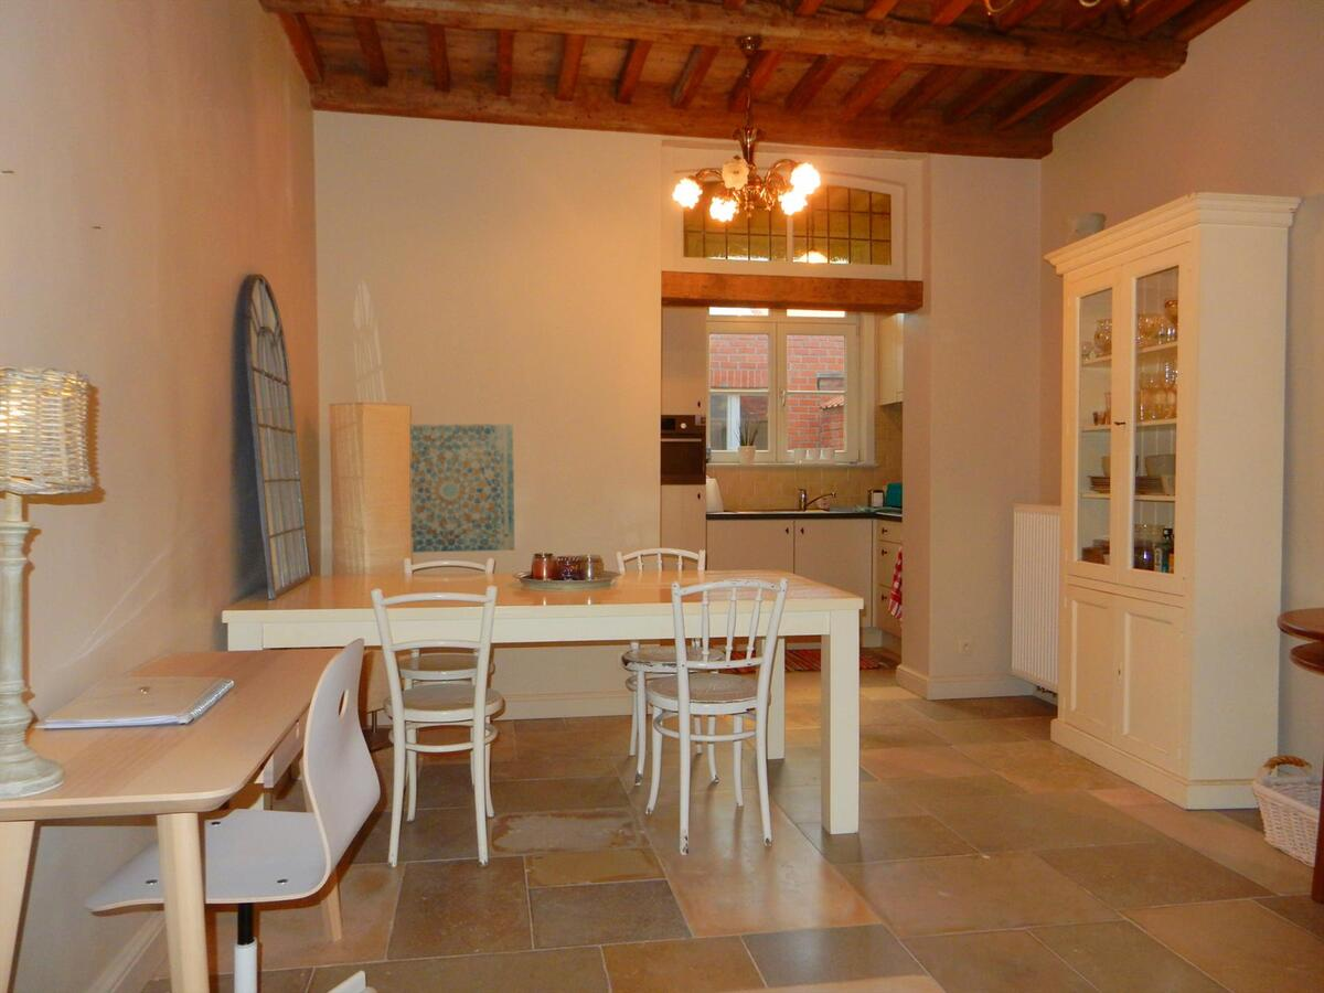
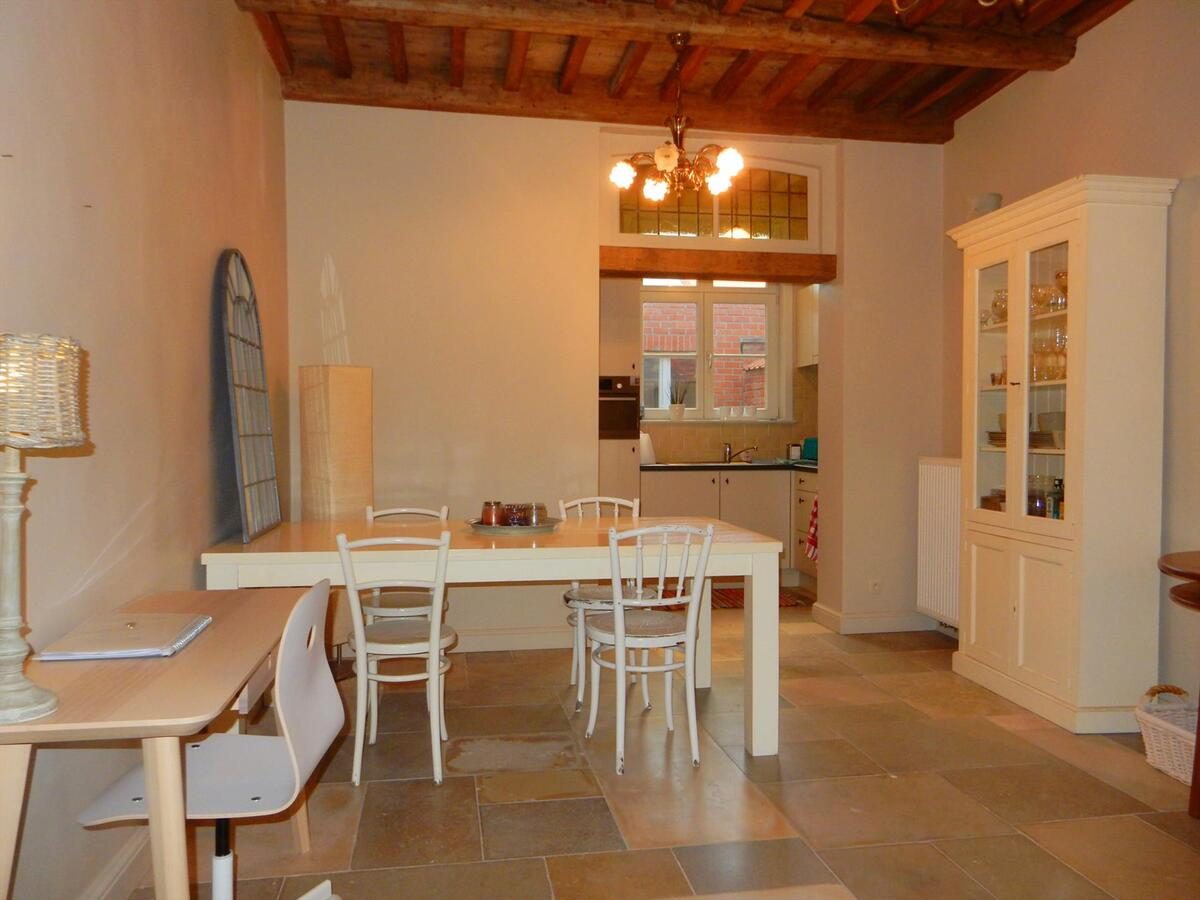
- wall art [409,424,516,554]
